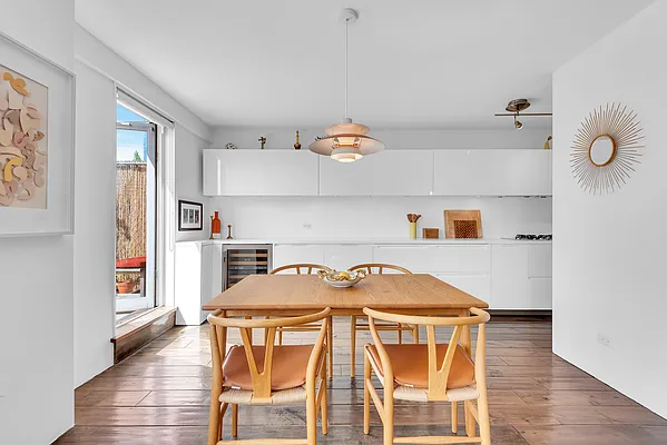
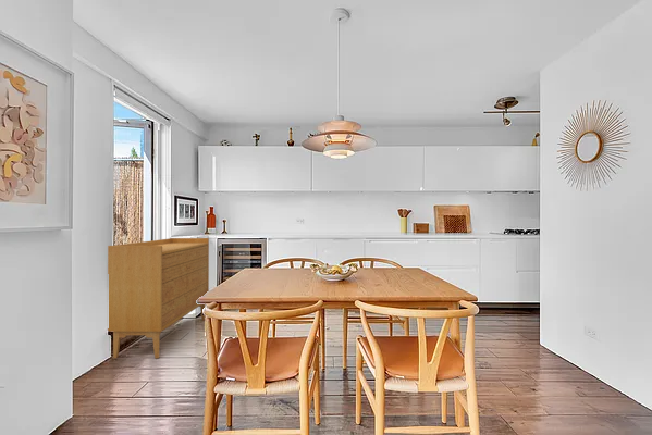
+ sideboard [107,237,210,359]
